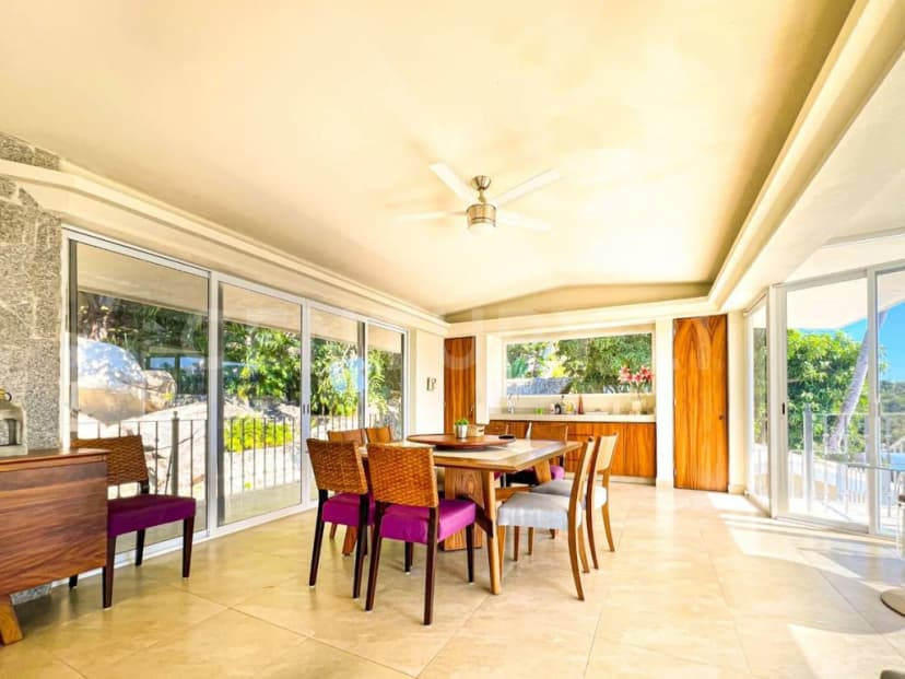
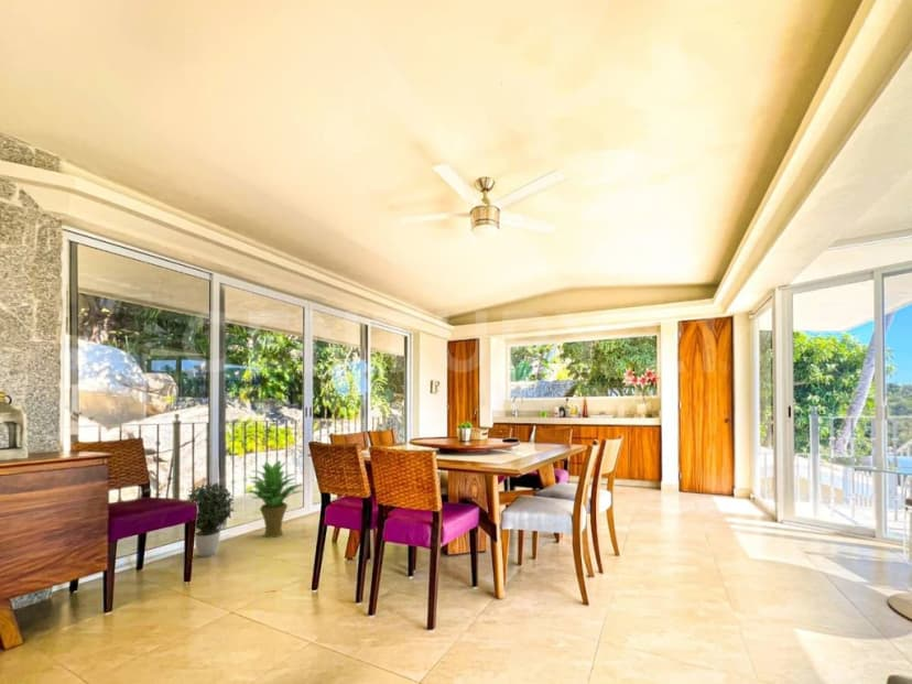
+ potted plant [242,459,303,539]
+ potted plant [185,481,236,557]
